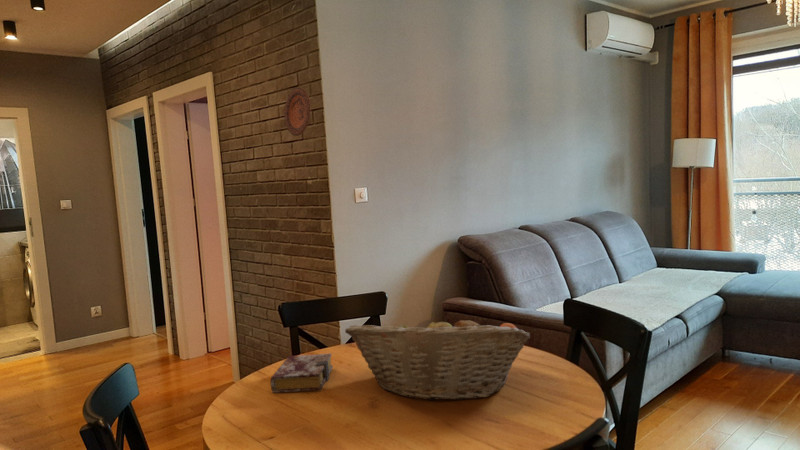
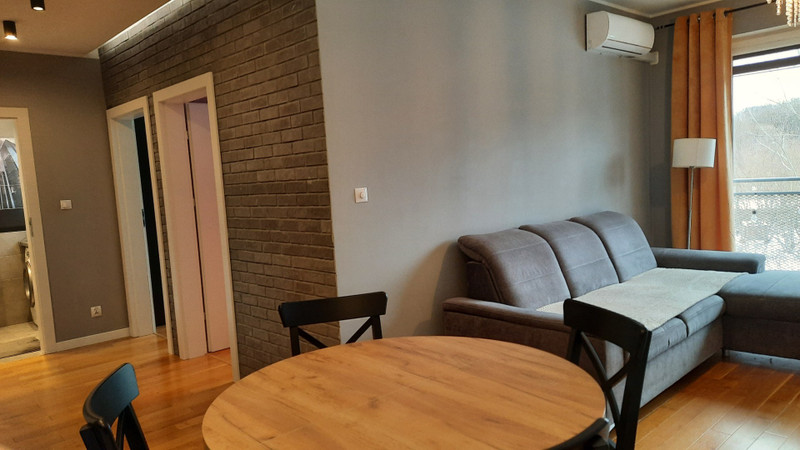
- fruit basket [344,312,531,402]
- decorative plate [283,87,311,137]
- book [269,352,334,394]
